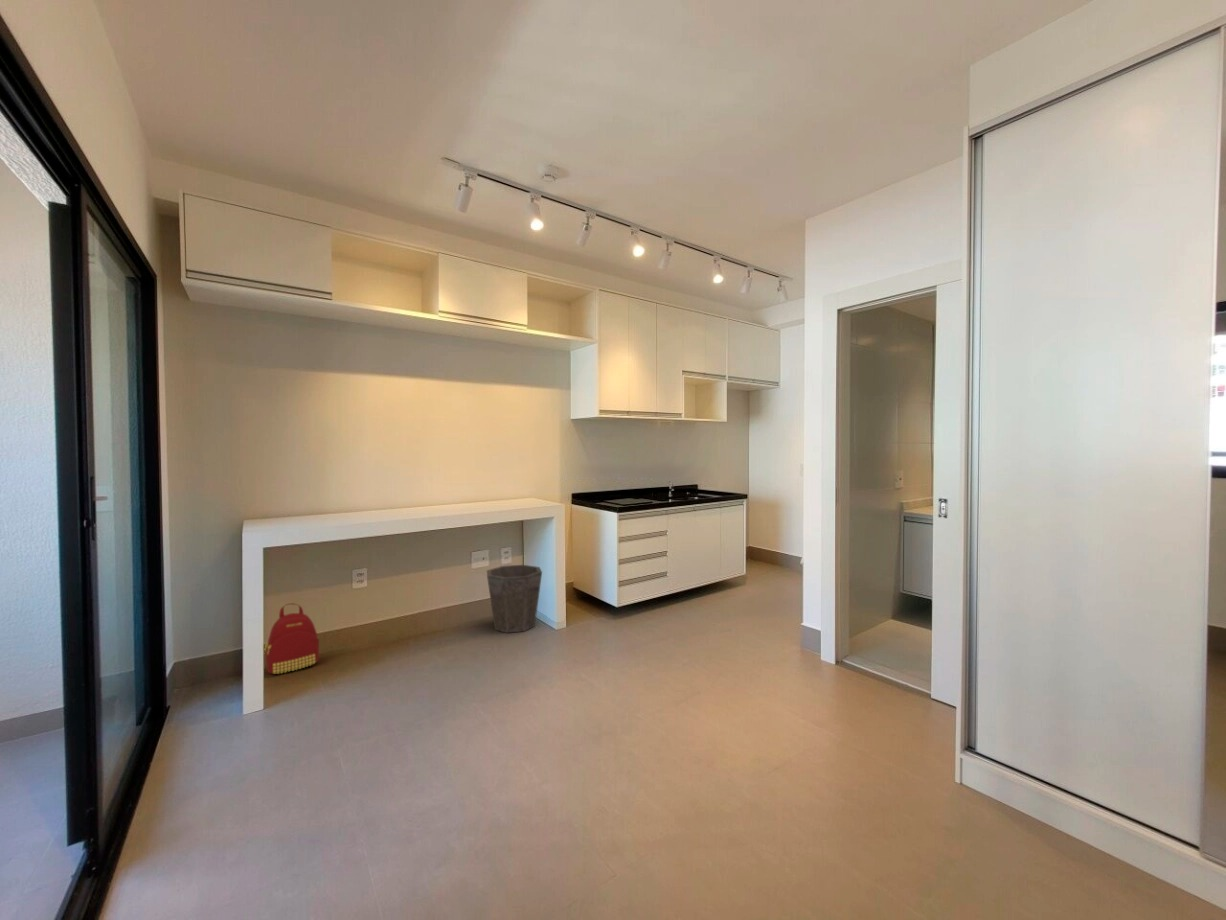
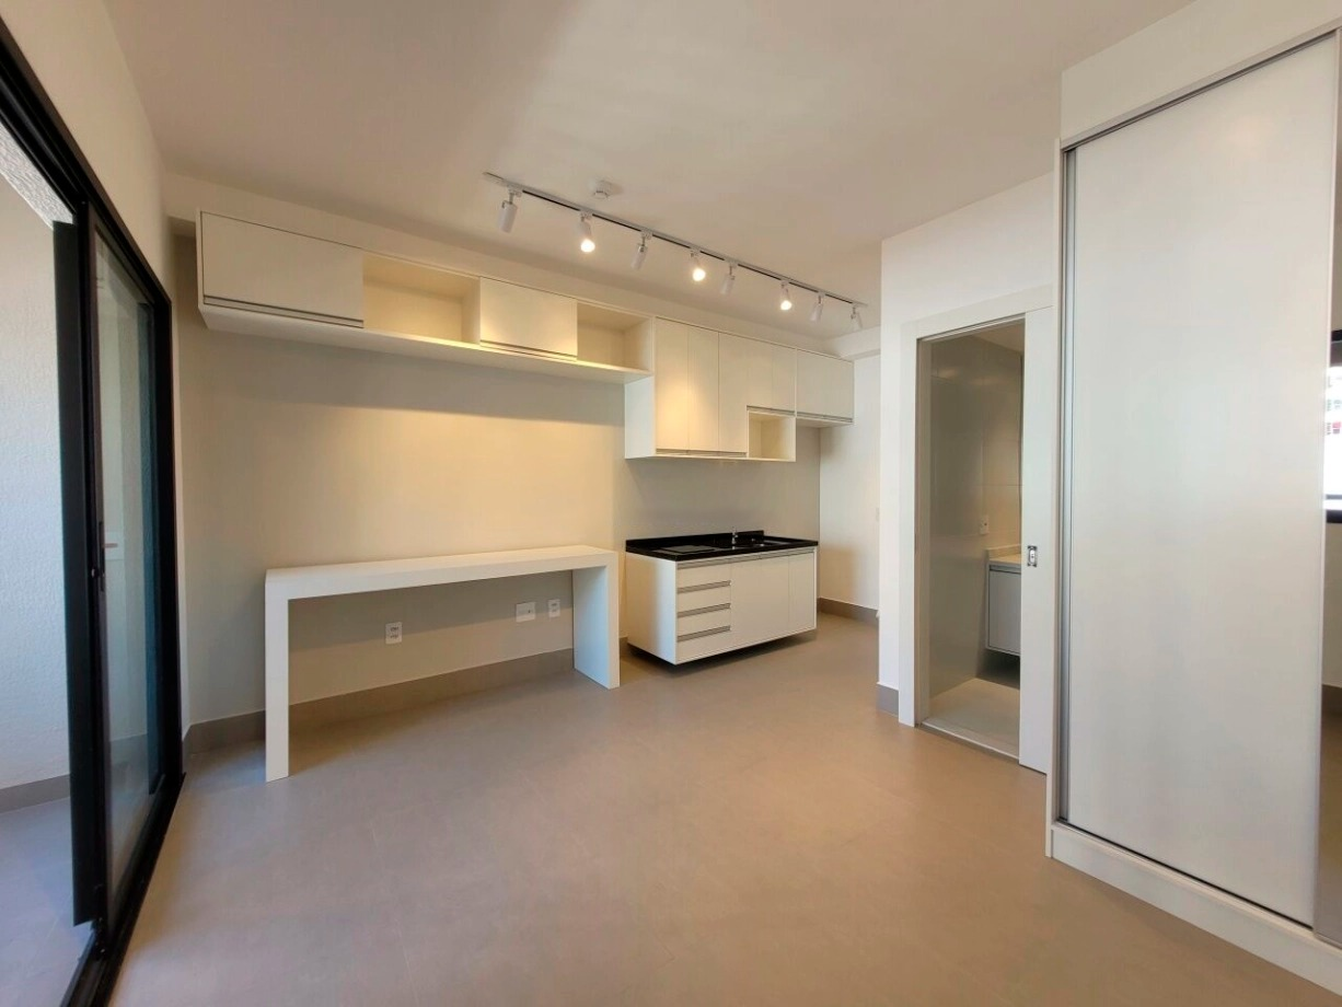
- backpack [264,603,320,675]
- waste bin [486,564,543,634]
